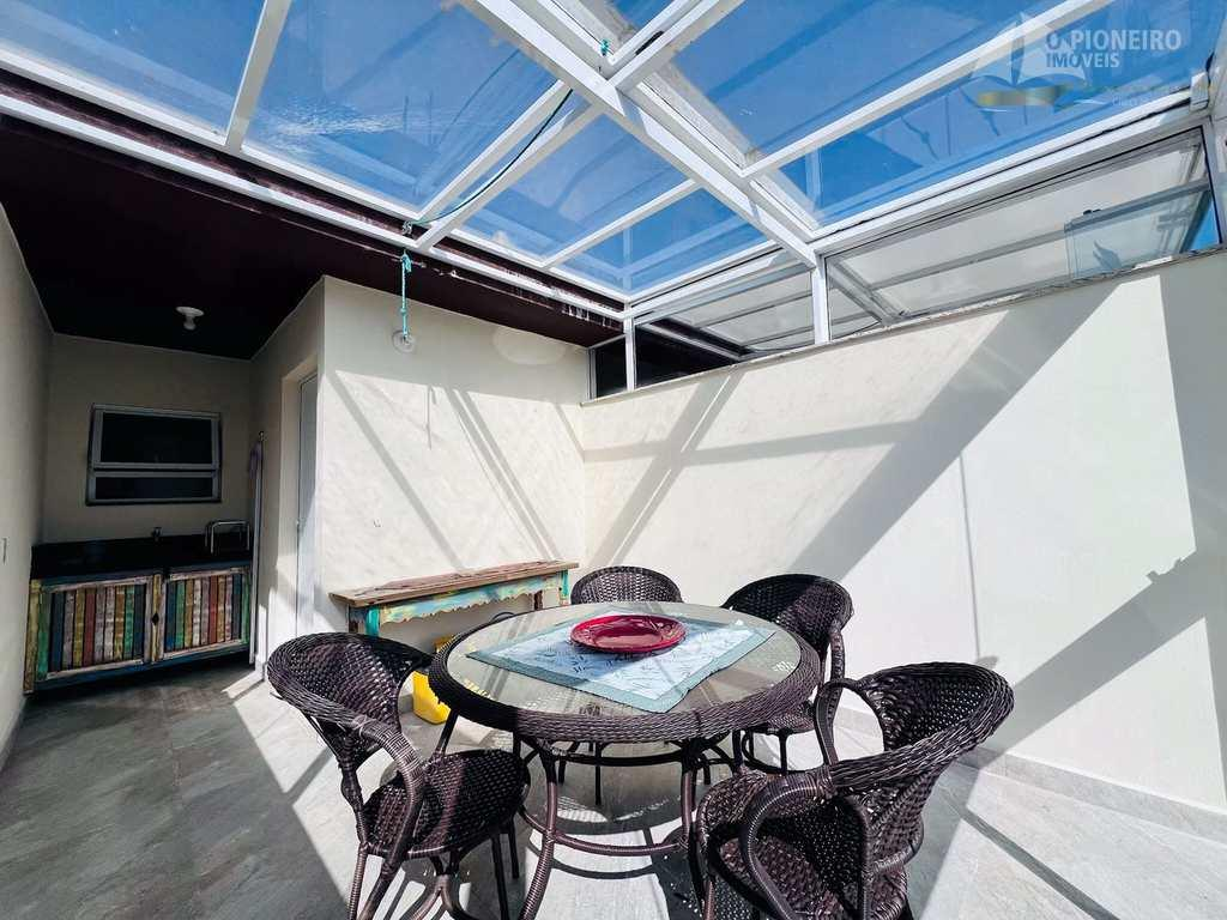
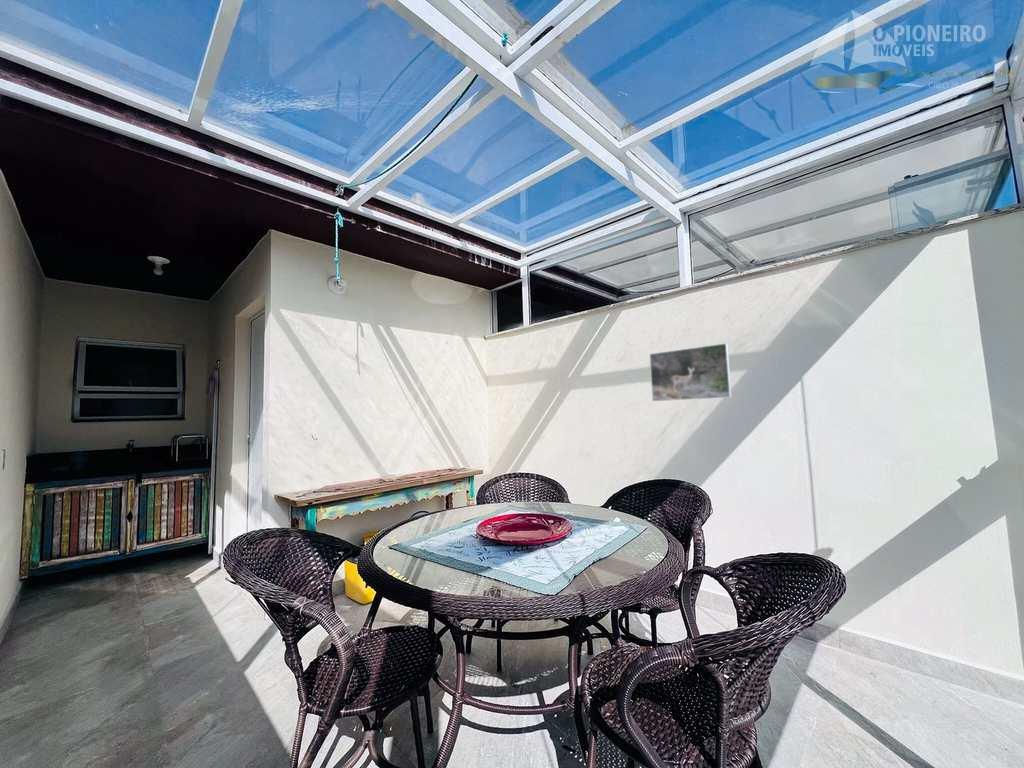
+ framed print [649,342,733,402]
